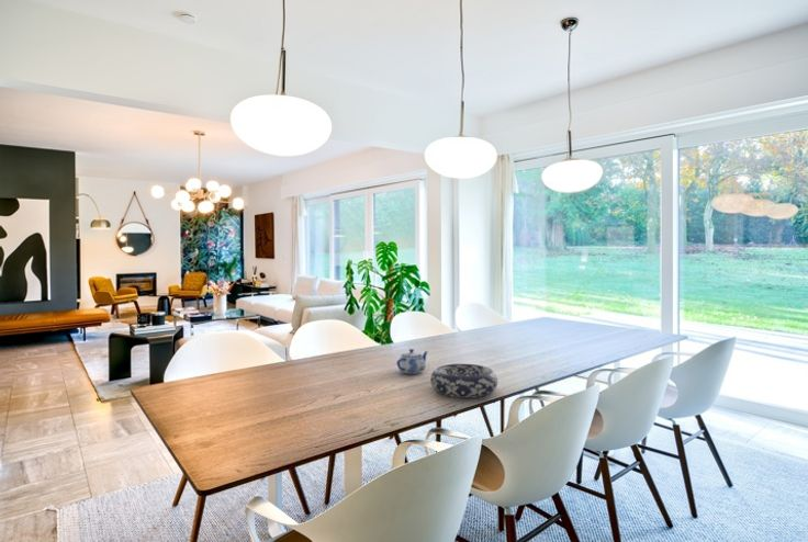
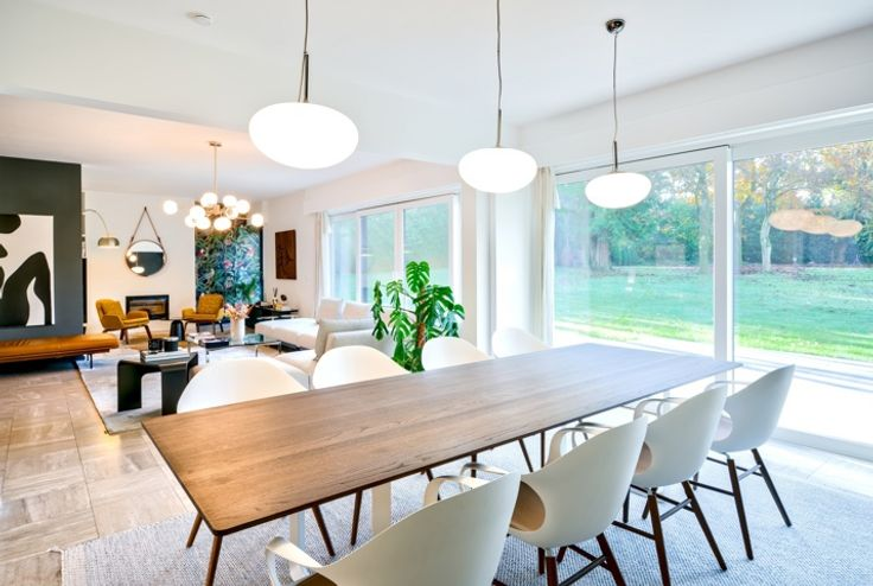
- decorative bowl [429,363,498,398]
- teapot [395,348,429,375]
